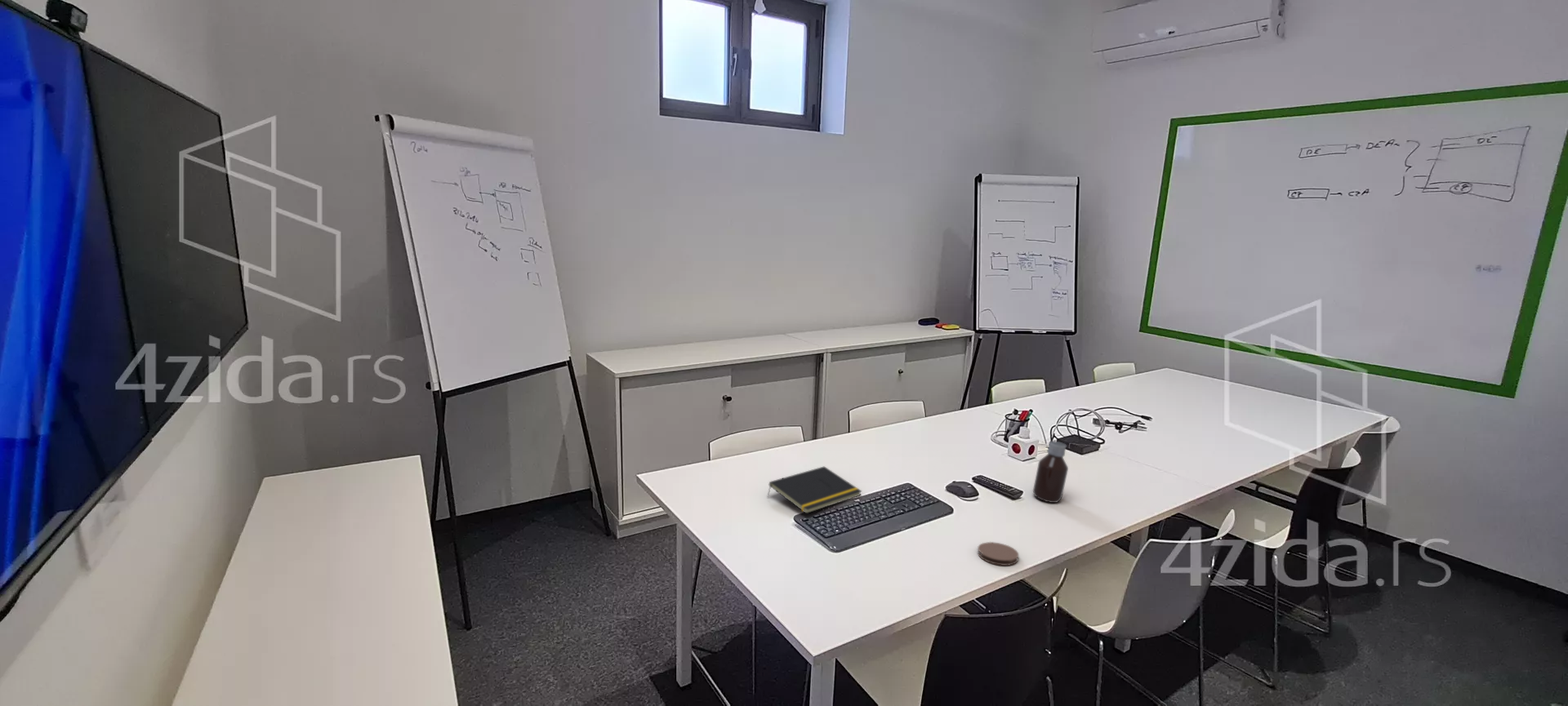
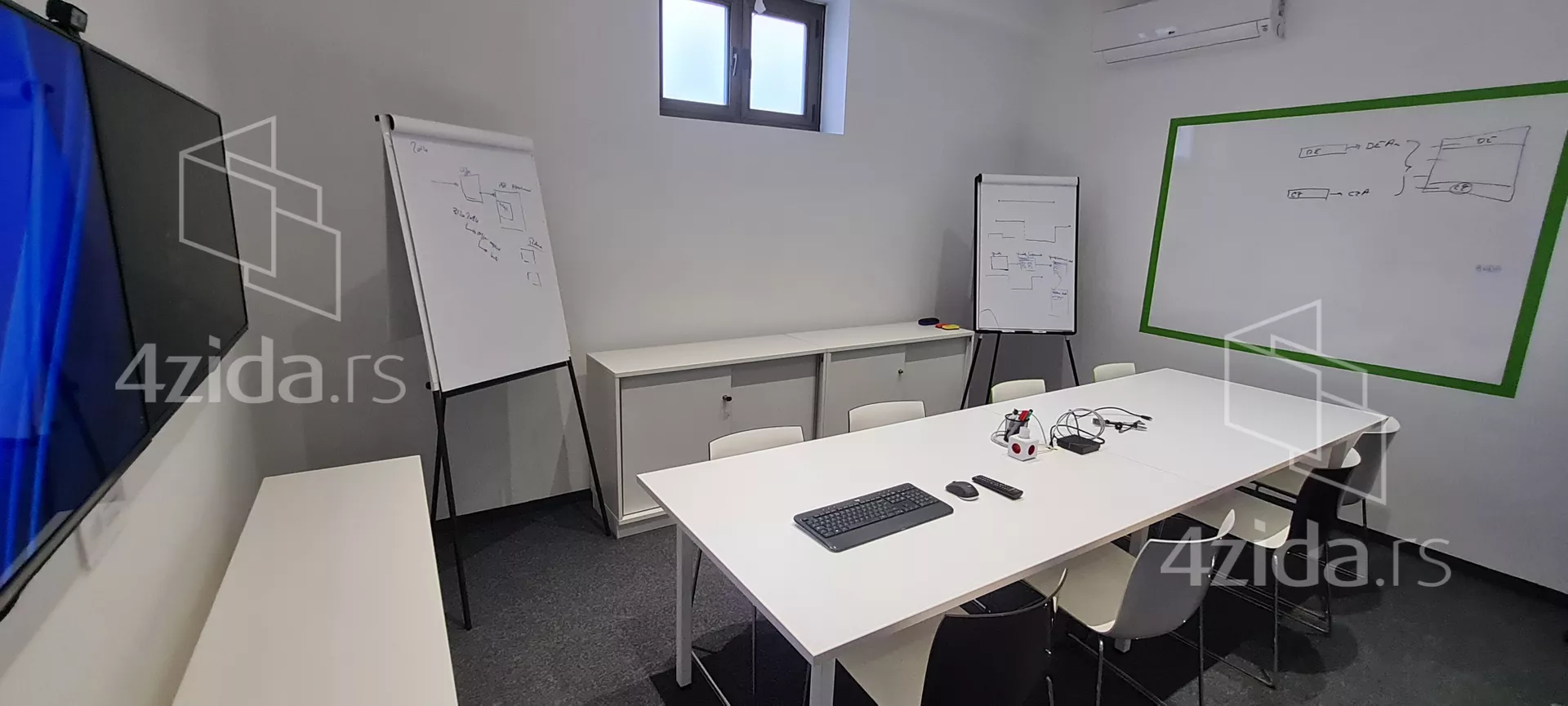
- notepad [766,465,862,514]
- coaster [977,541,1019,566]
- bottle [1032,440,1069,504]
